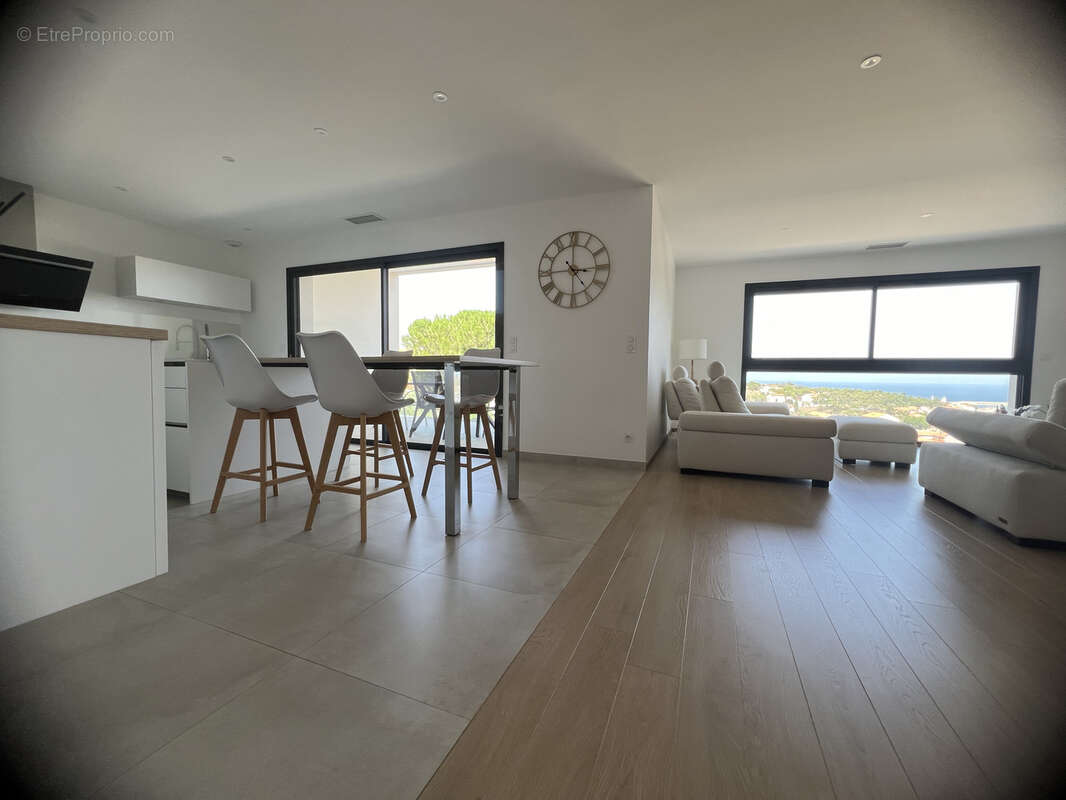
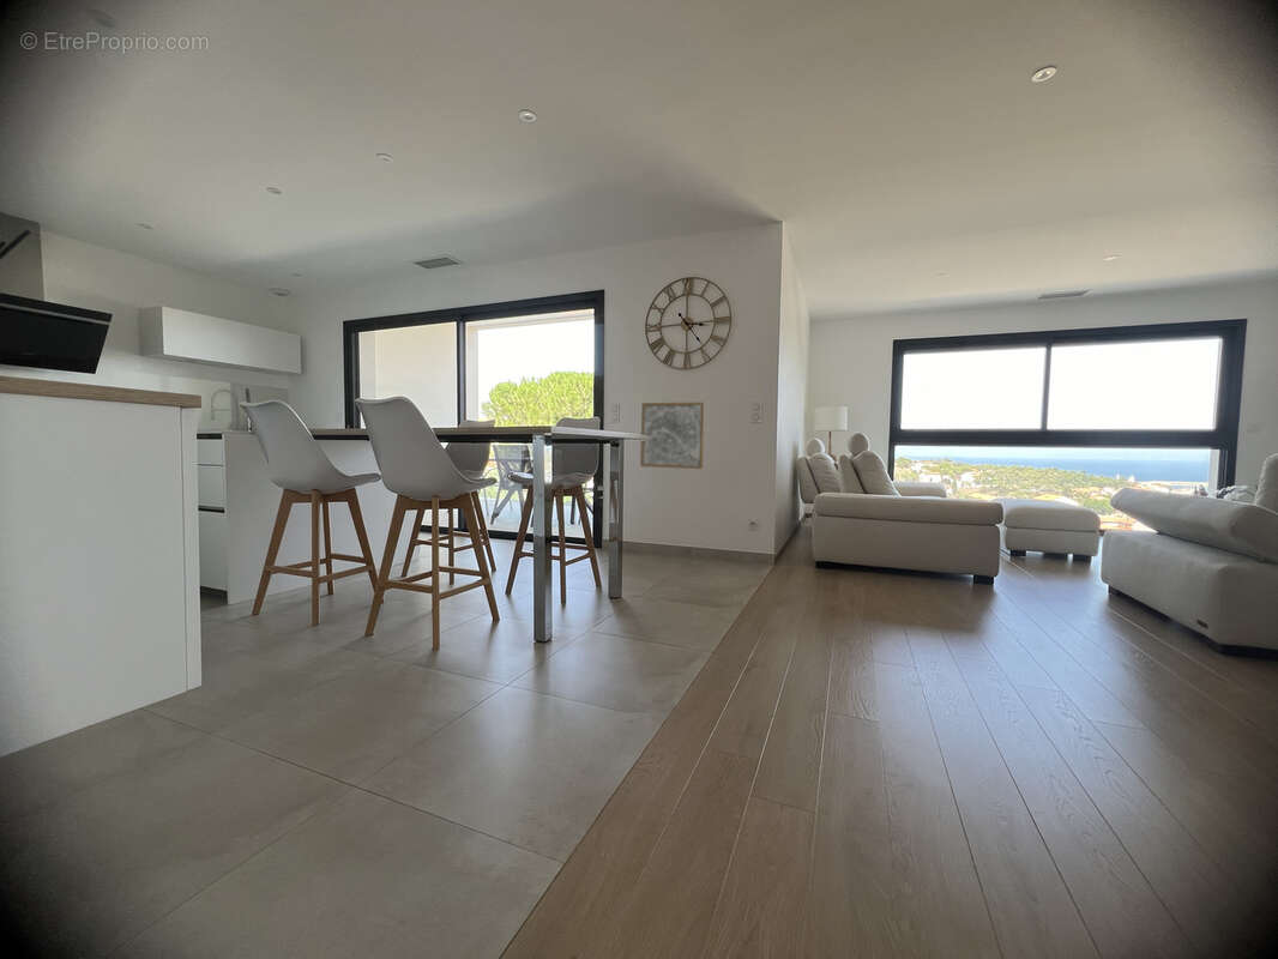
+ wall art [639,402,706,470]
